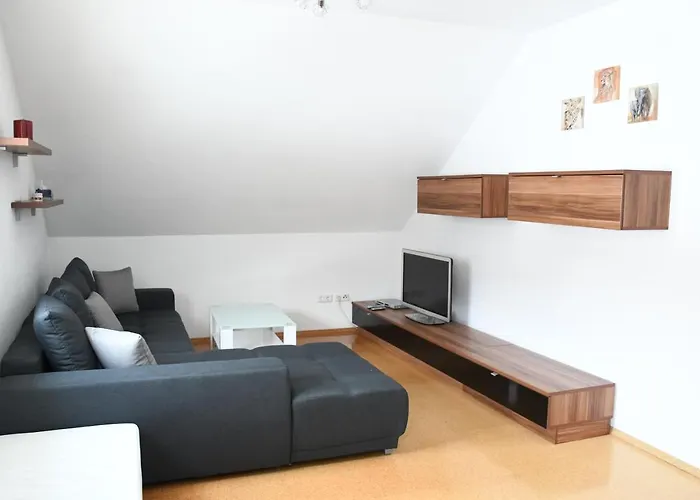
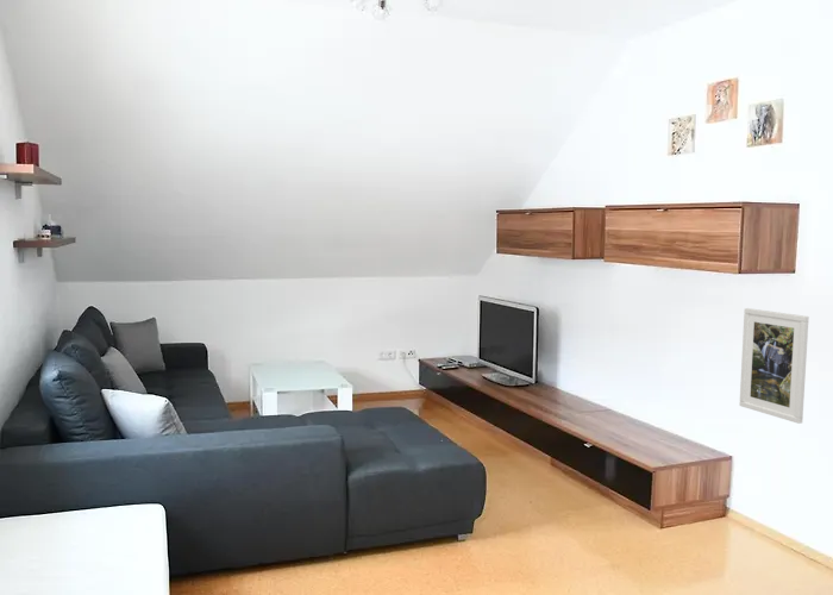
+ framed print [739,307,810,425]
